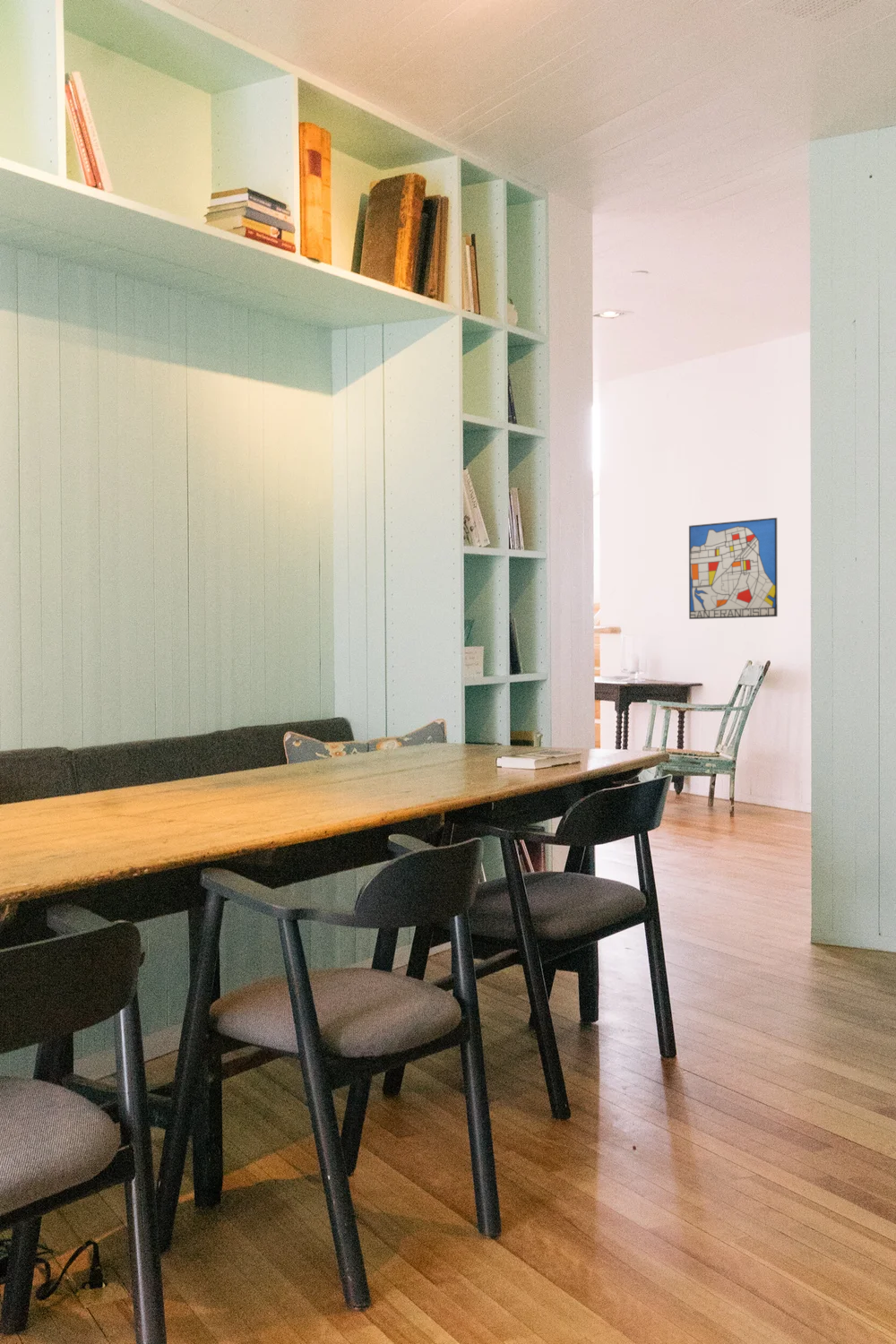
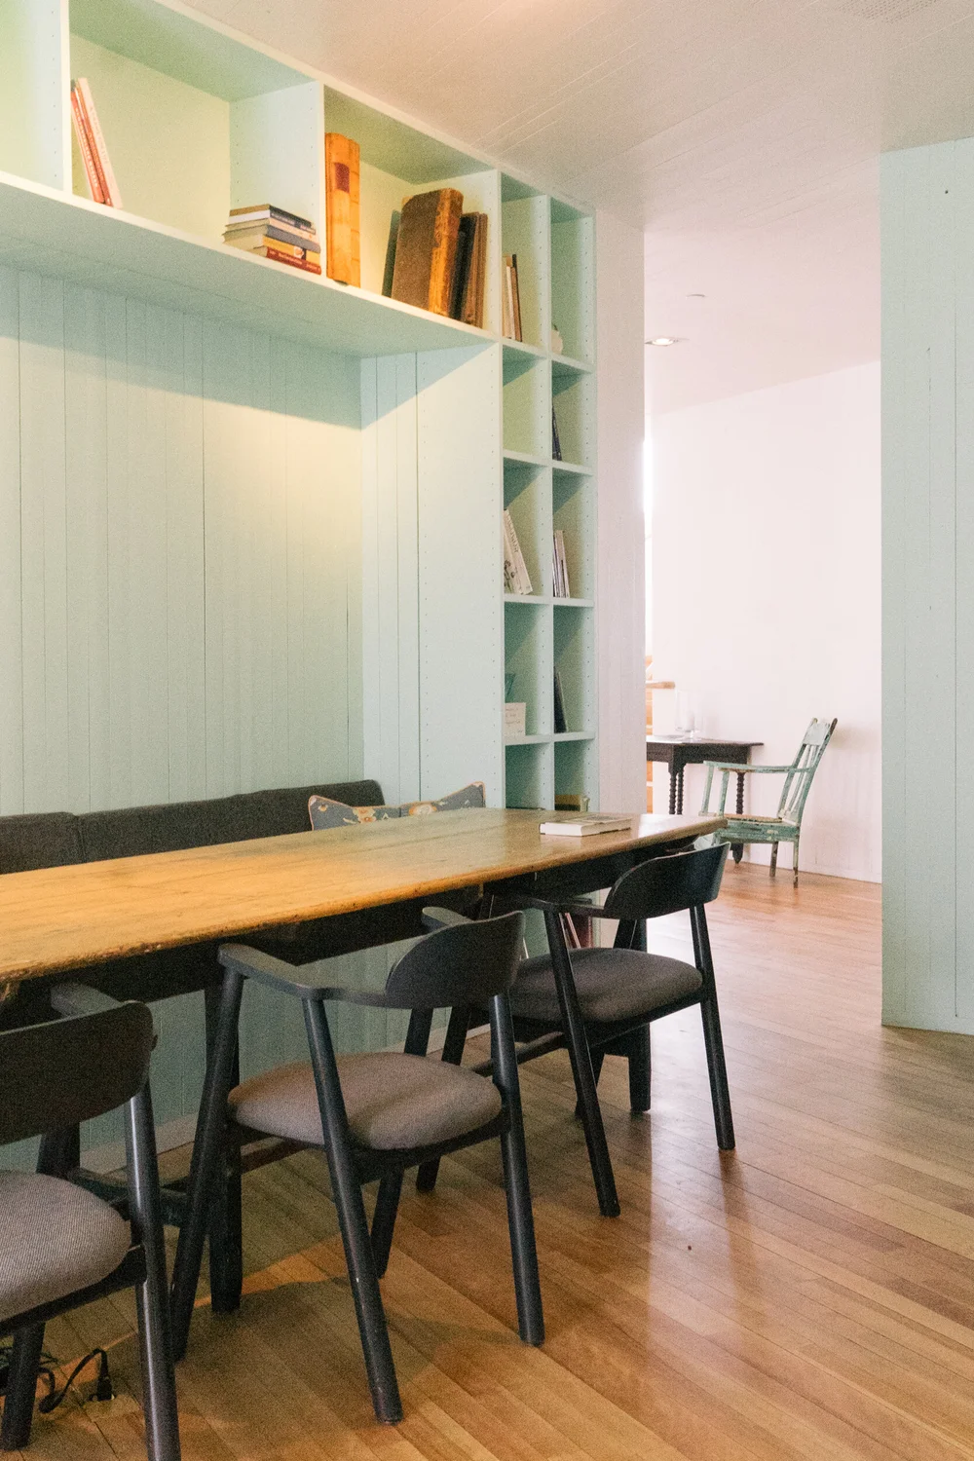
- wall art [688,517,779,620]
